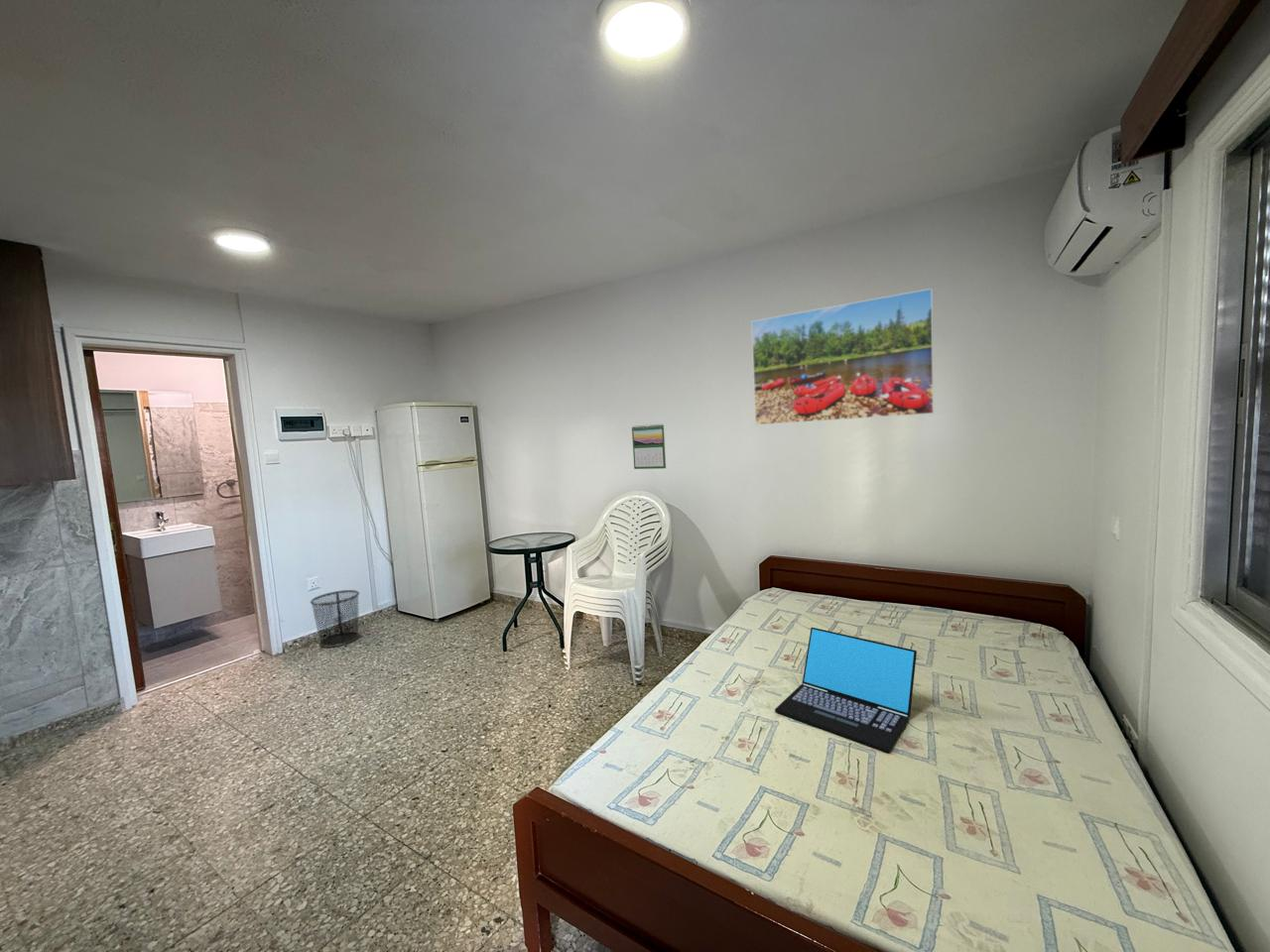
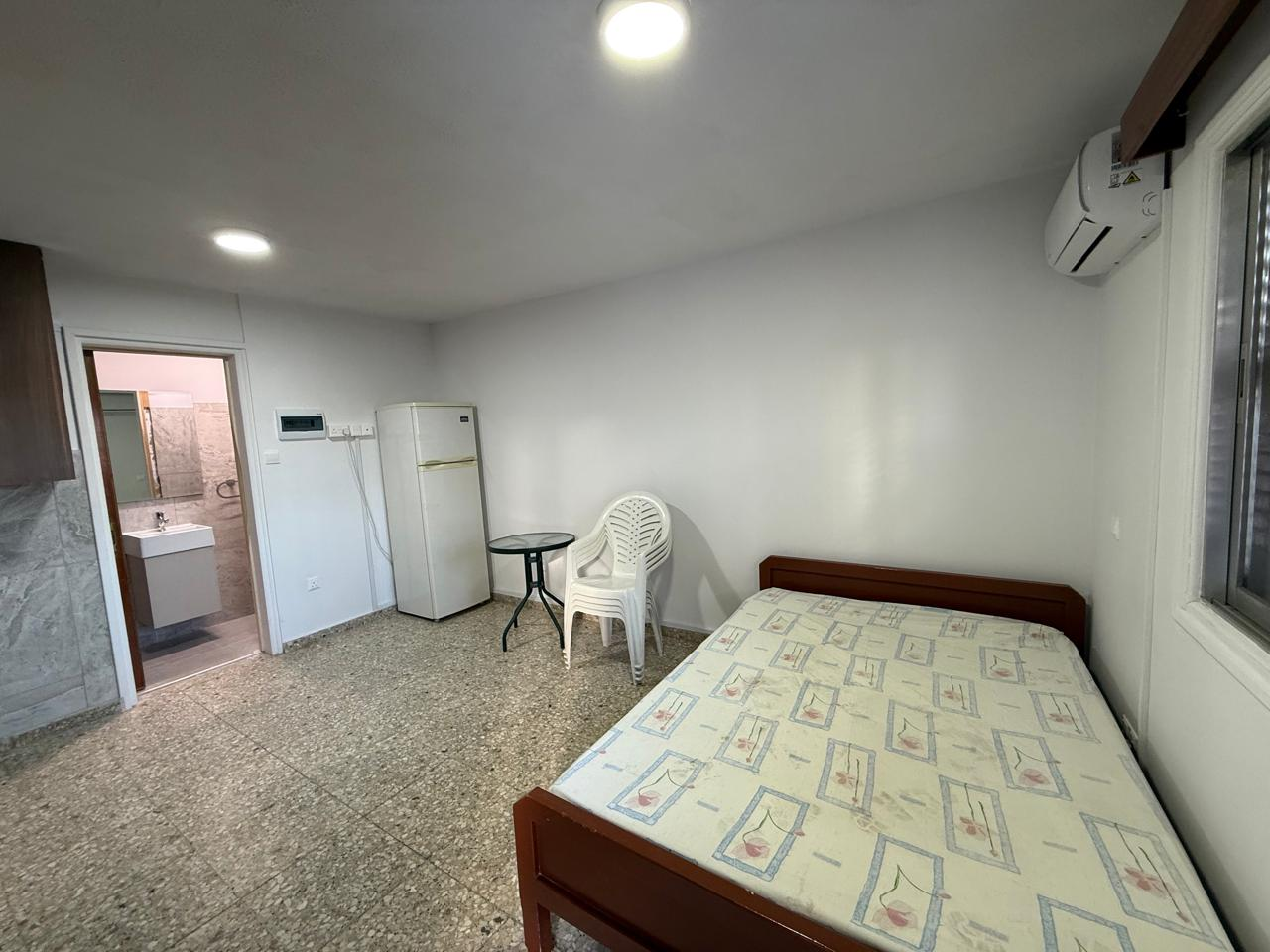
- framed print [750,288,935,426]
- laptop [774,627,918,754]
- calendar [631,423,667,470]
- waste bin [310,589,361,649]
